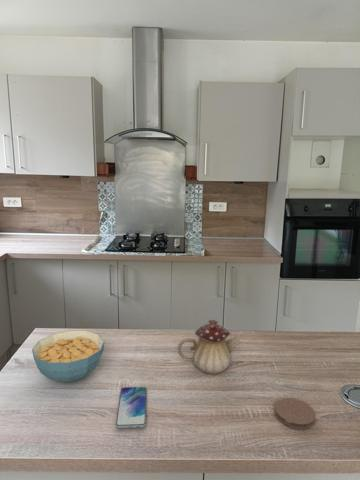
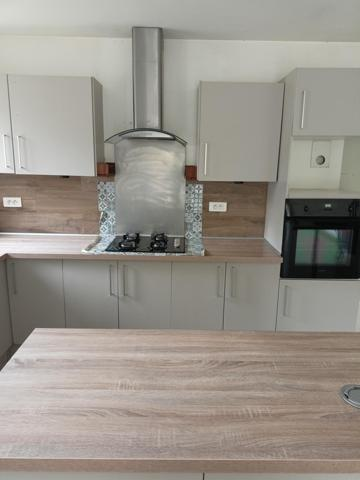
- smartphone [115,386,148,429]
- coaster [274,397,317,430]
- cereal bowl [31,330,105,383]
- teapot [176,319,242,375]
